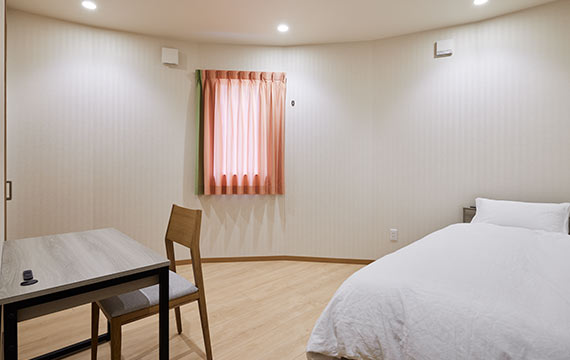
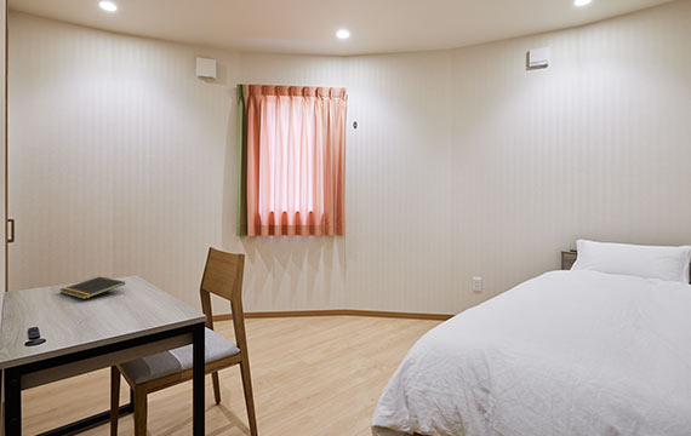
+ notepad [59,276,126,300]
